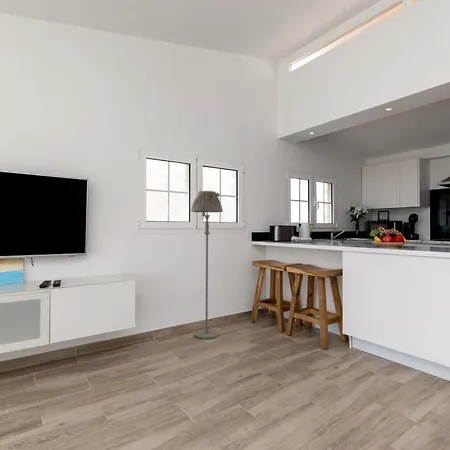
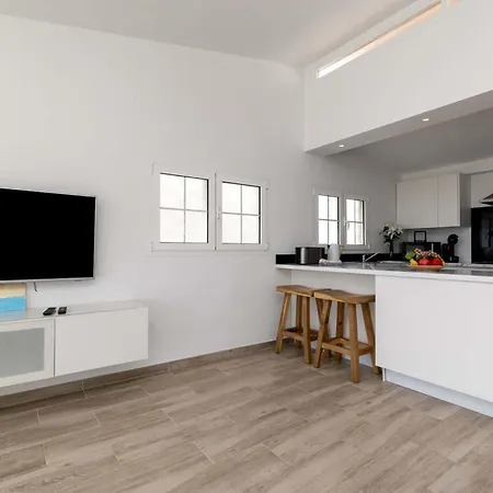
- floor lamp [190,190,224,340]
